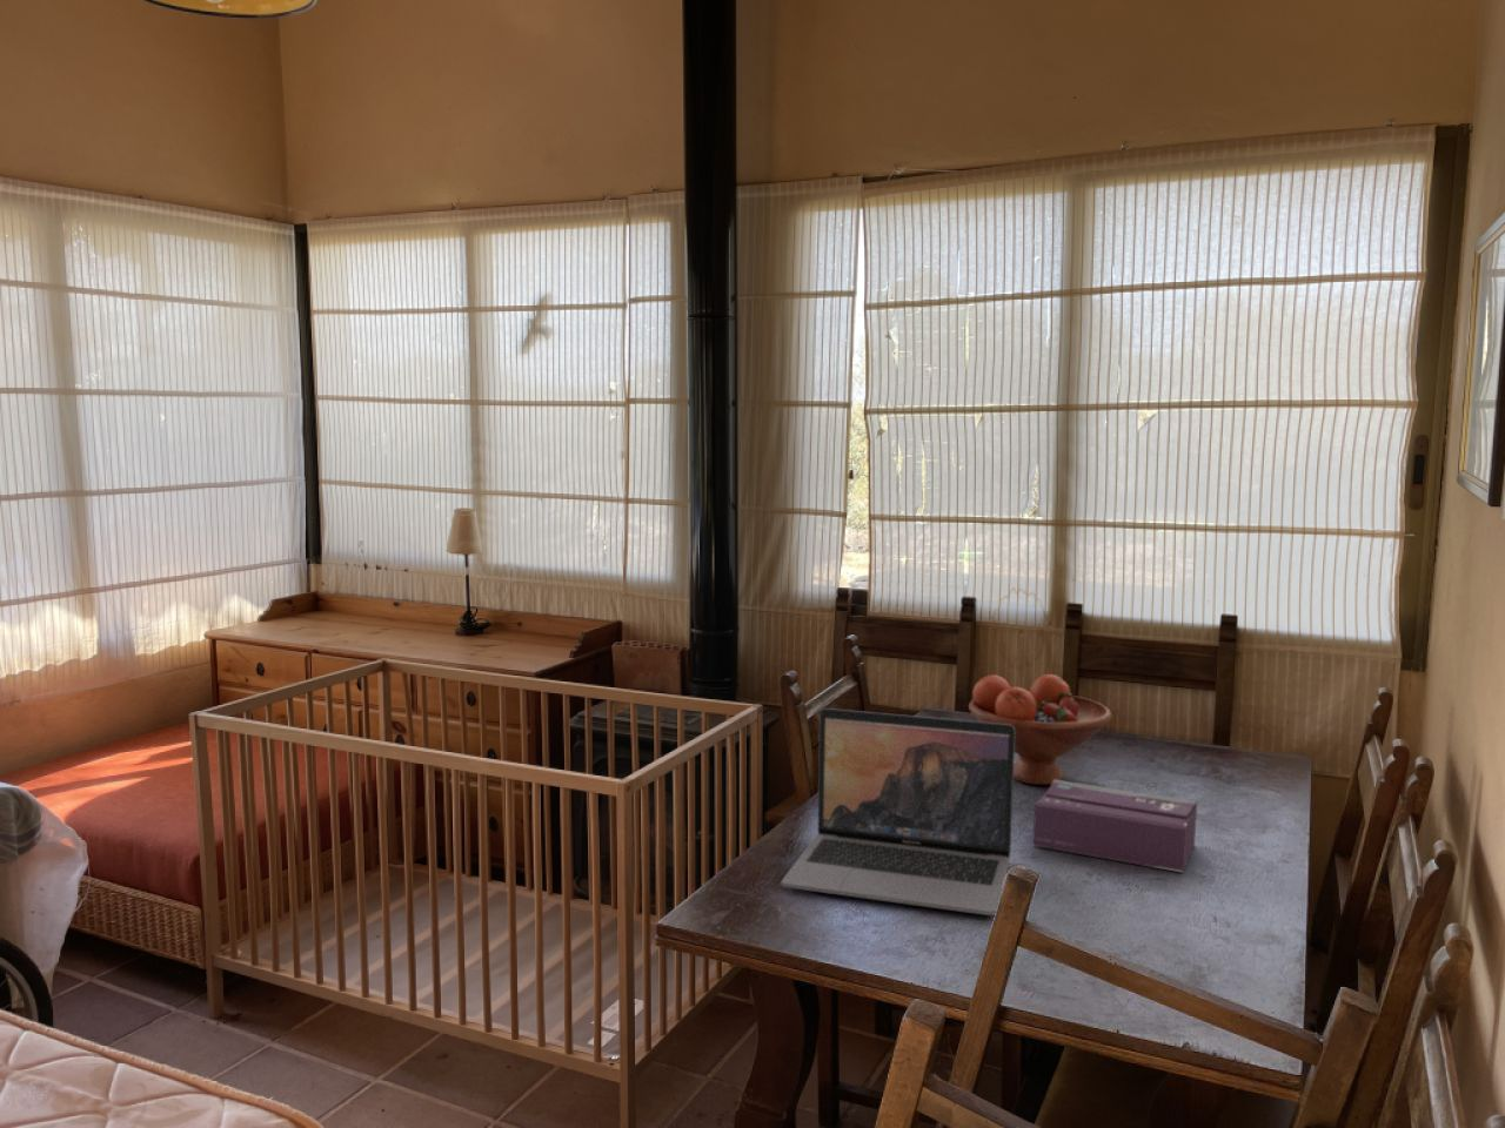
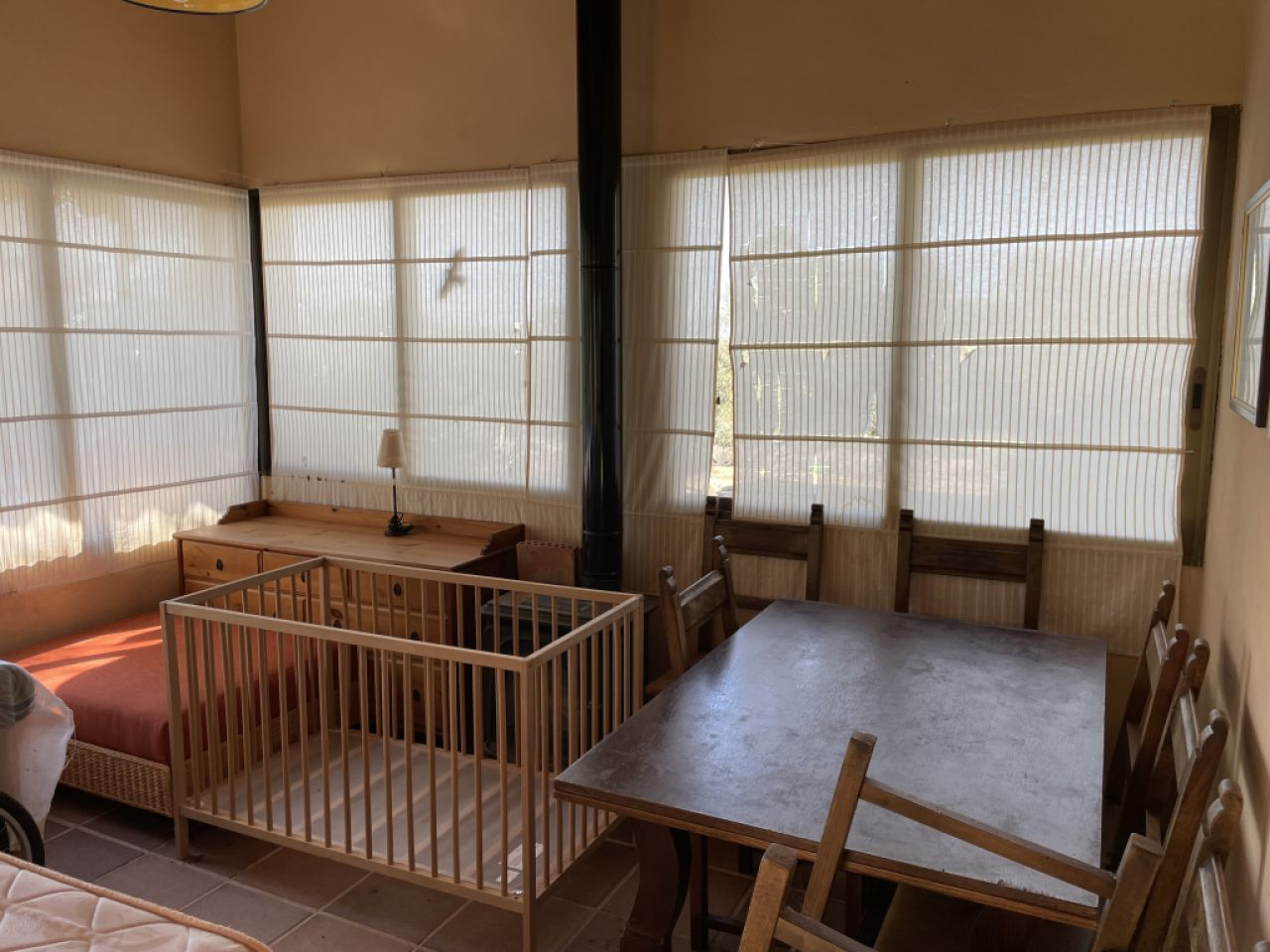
- fruit bowl [968,673,1114,786]
- laptop [781,707,1016,916]
- tissue box [1032,778,1198,873]
